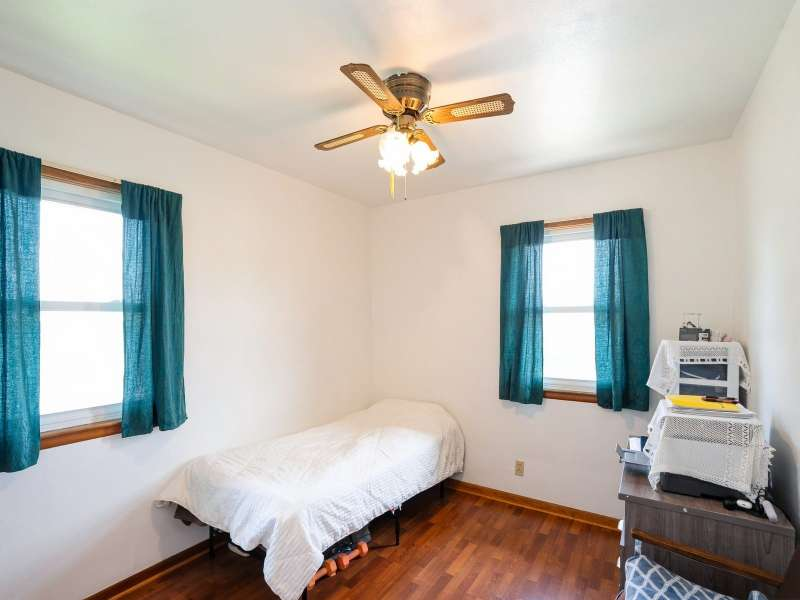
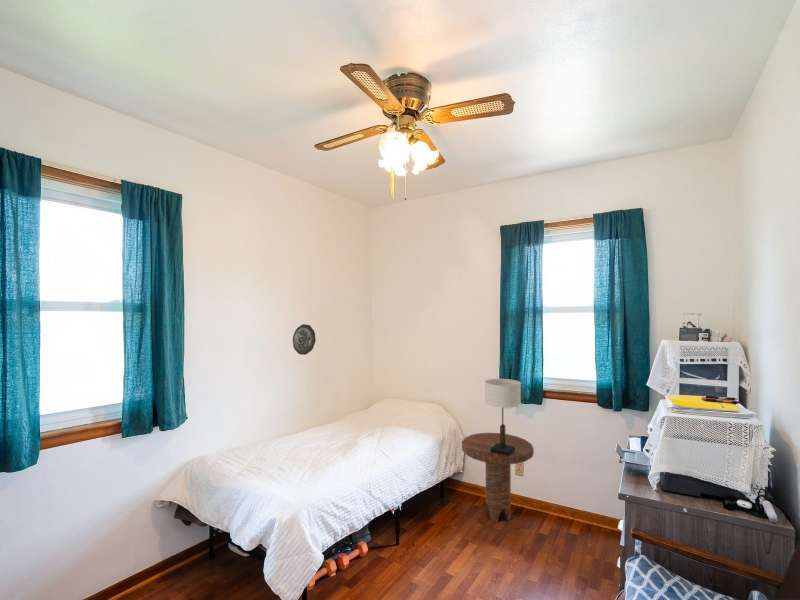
+ table lamp [484,378,522,456]
+ decorative plate [292,323,317,356]
+ side table [461,432,535,523]
